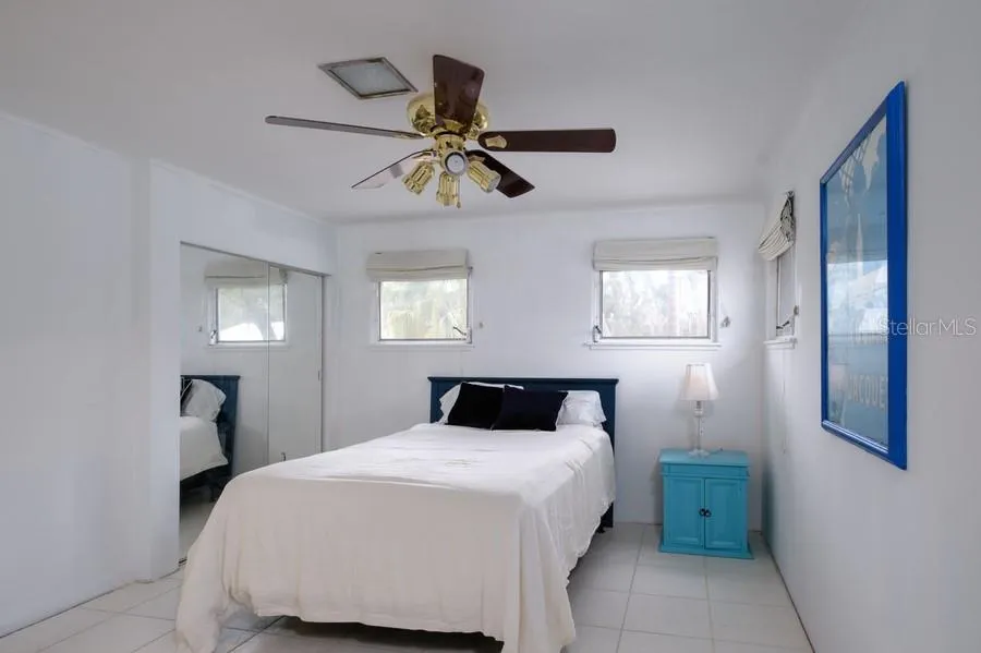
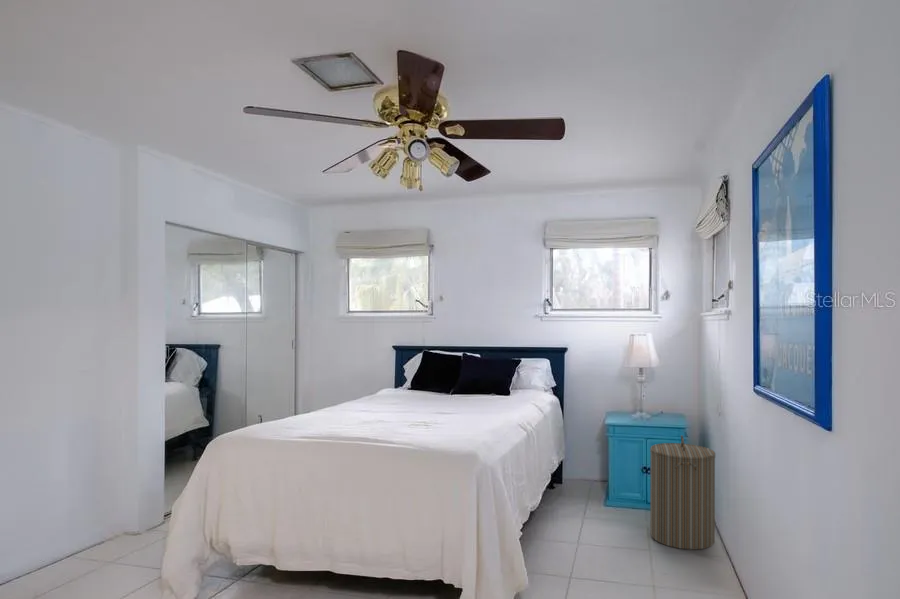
+ laundry hamper [649,434,716,551]
